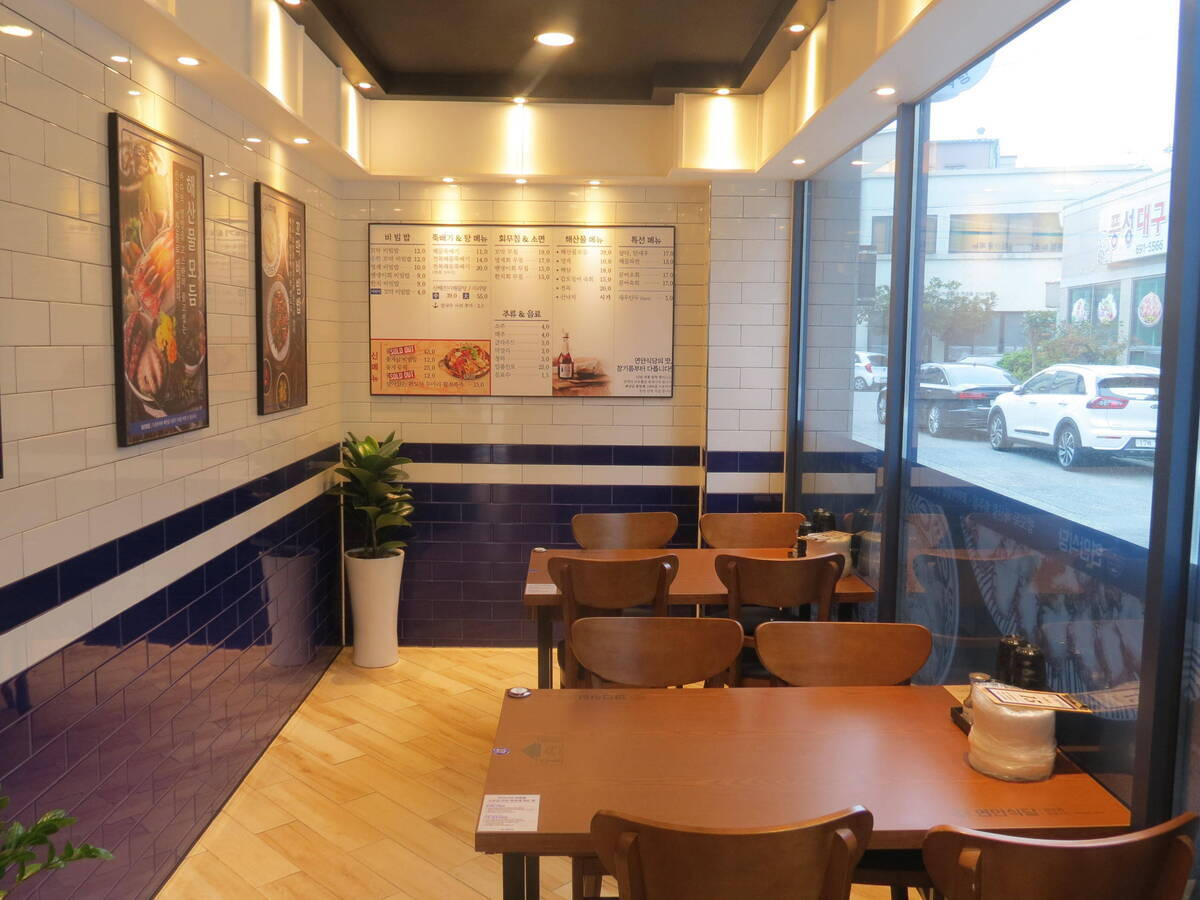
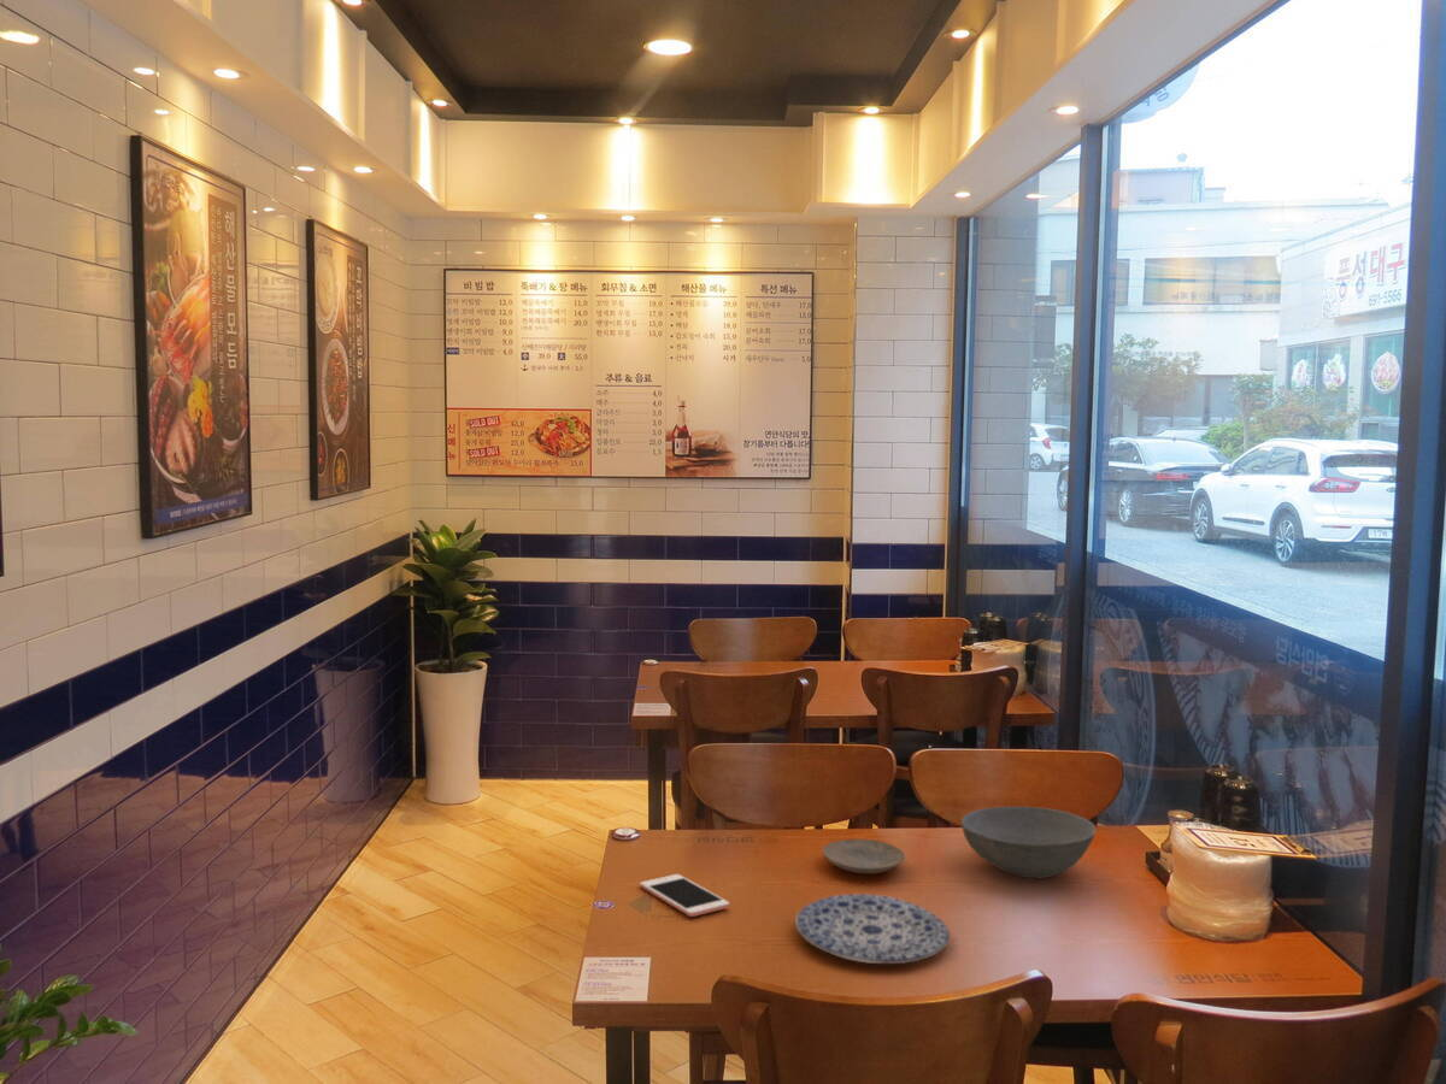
+ plate [794,892,951,965]
+ plate [822,837,906,874]
+ cell phone [639,873,730,918]
+ bowl [960,806,1098,879]
